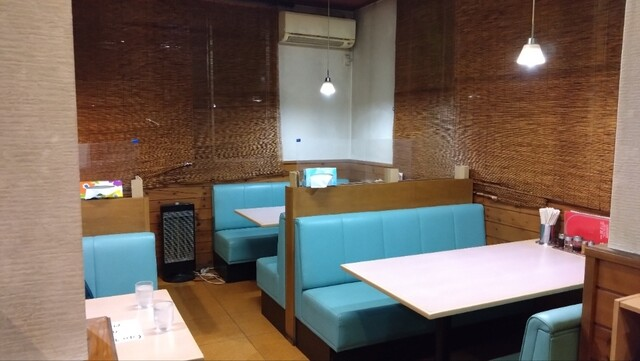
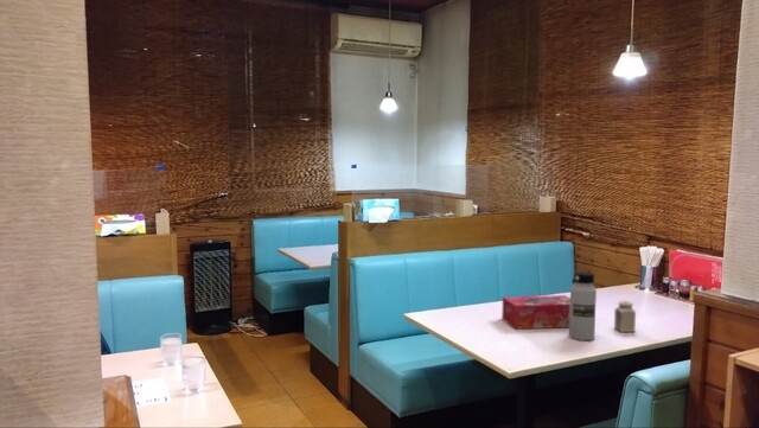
+ salt shaker [613,300,637,333]
+ water bottle [568,270,598,341]
+ tissue box [500,294,570,330]
